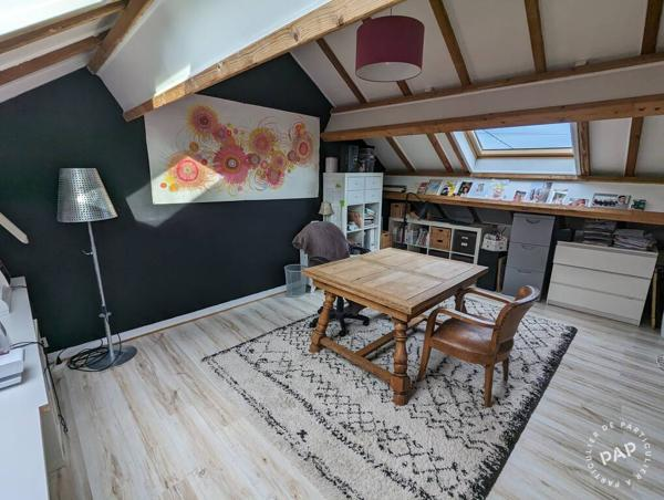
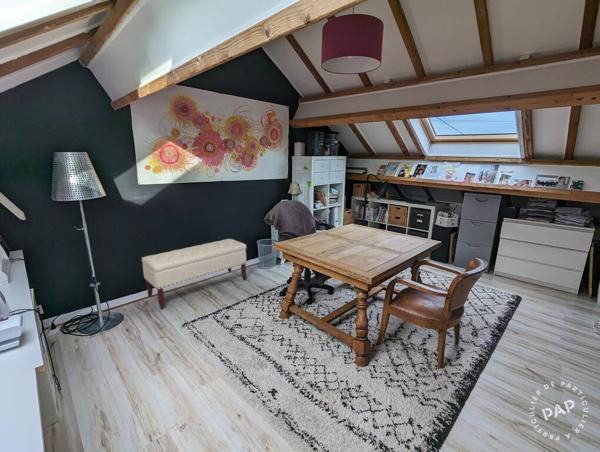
+ bench [141,238,247,310]
